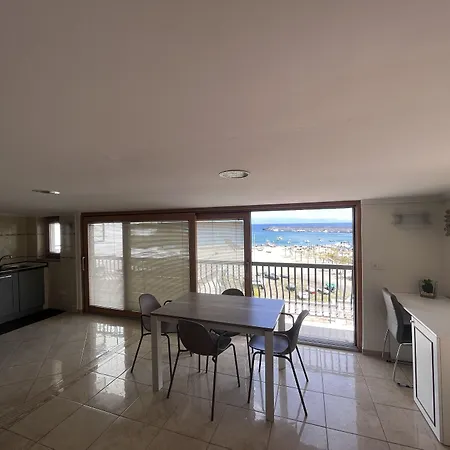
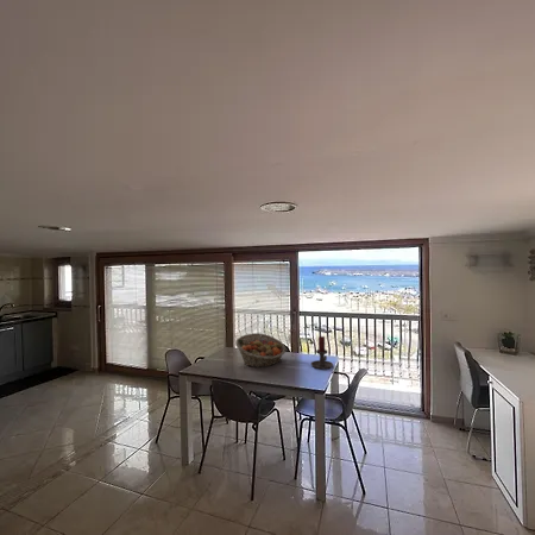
+ candle holder [310,335,334,371]
+ fruit basket [234,332,287,369]
